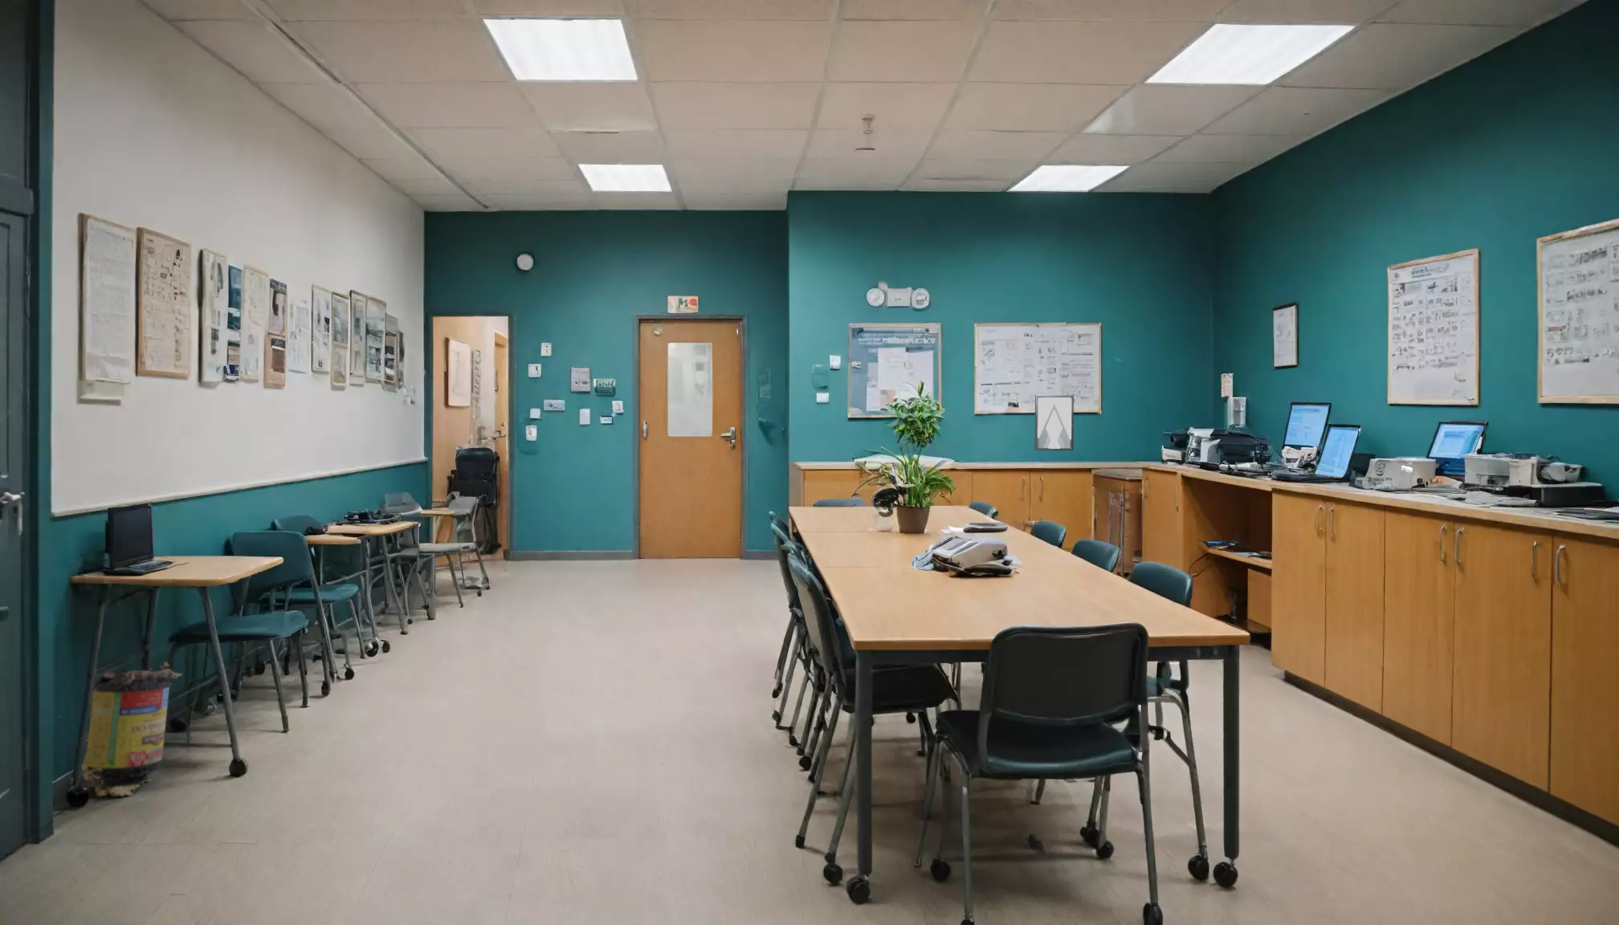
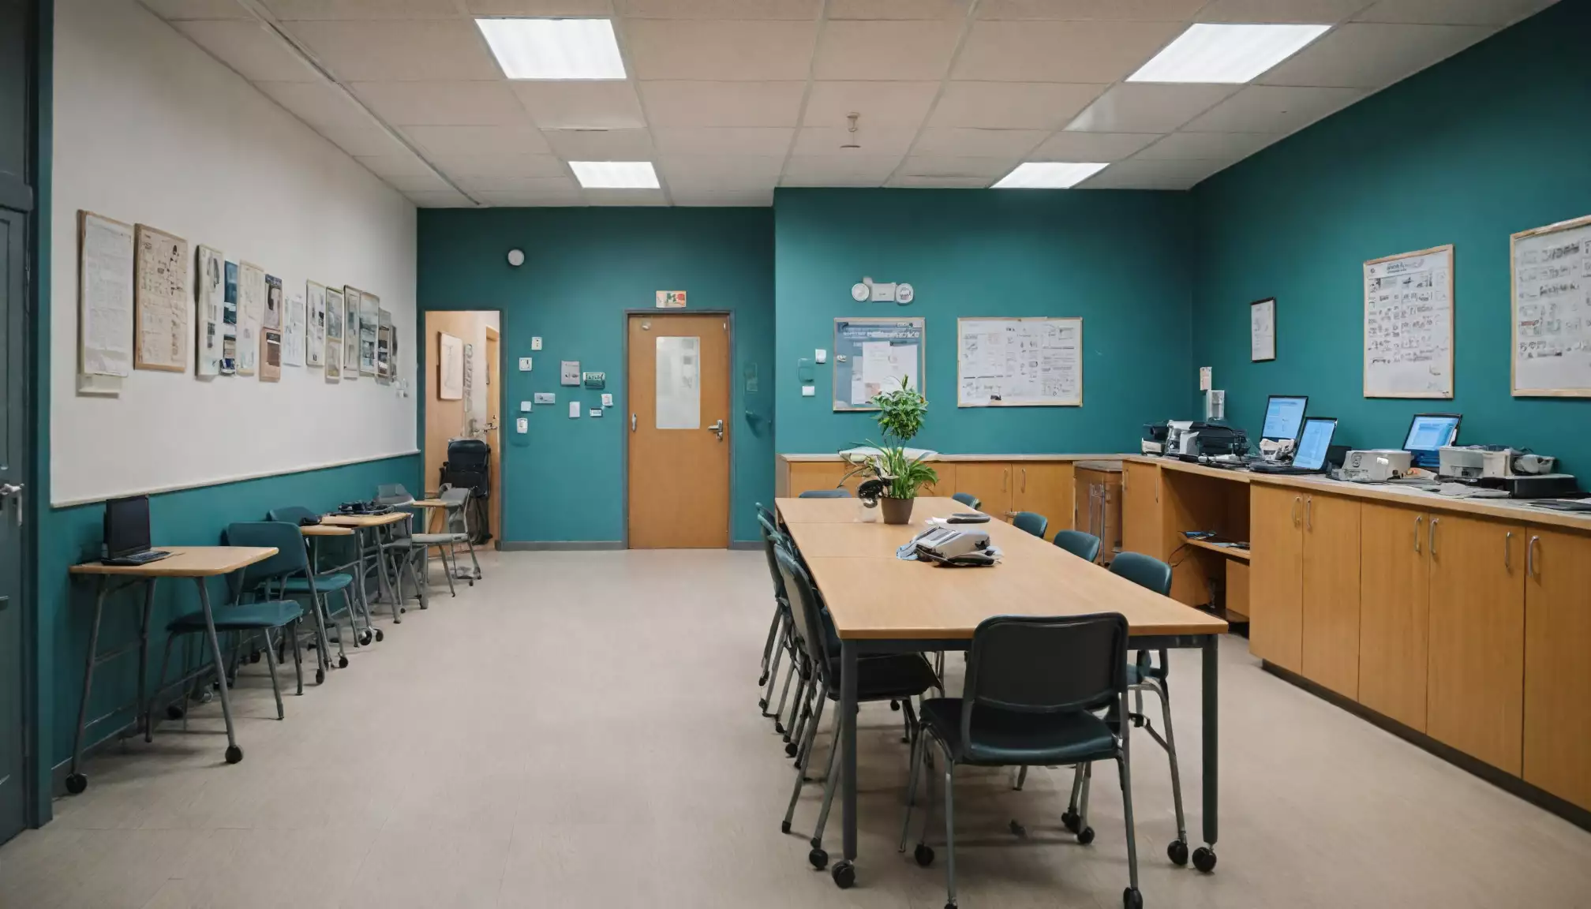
- wall art [1033,395,1074,451]
- trash can [58,660,183,797]
